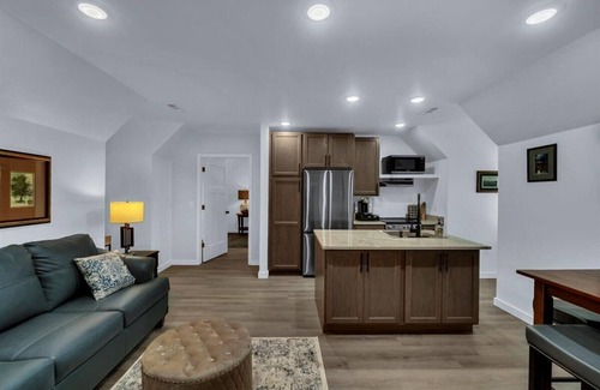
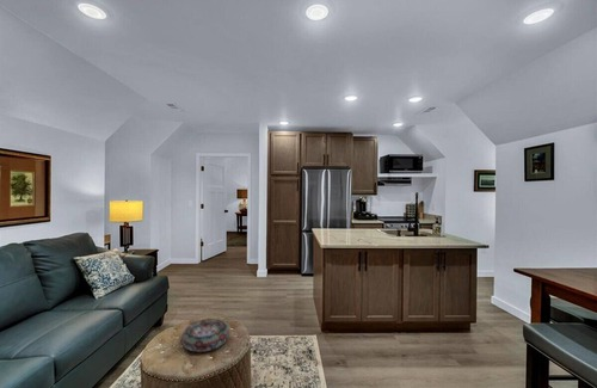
+ decorative bowl [180,318,230,353]
